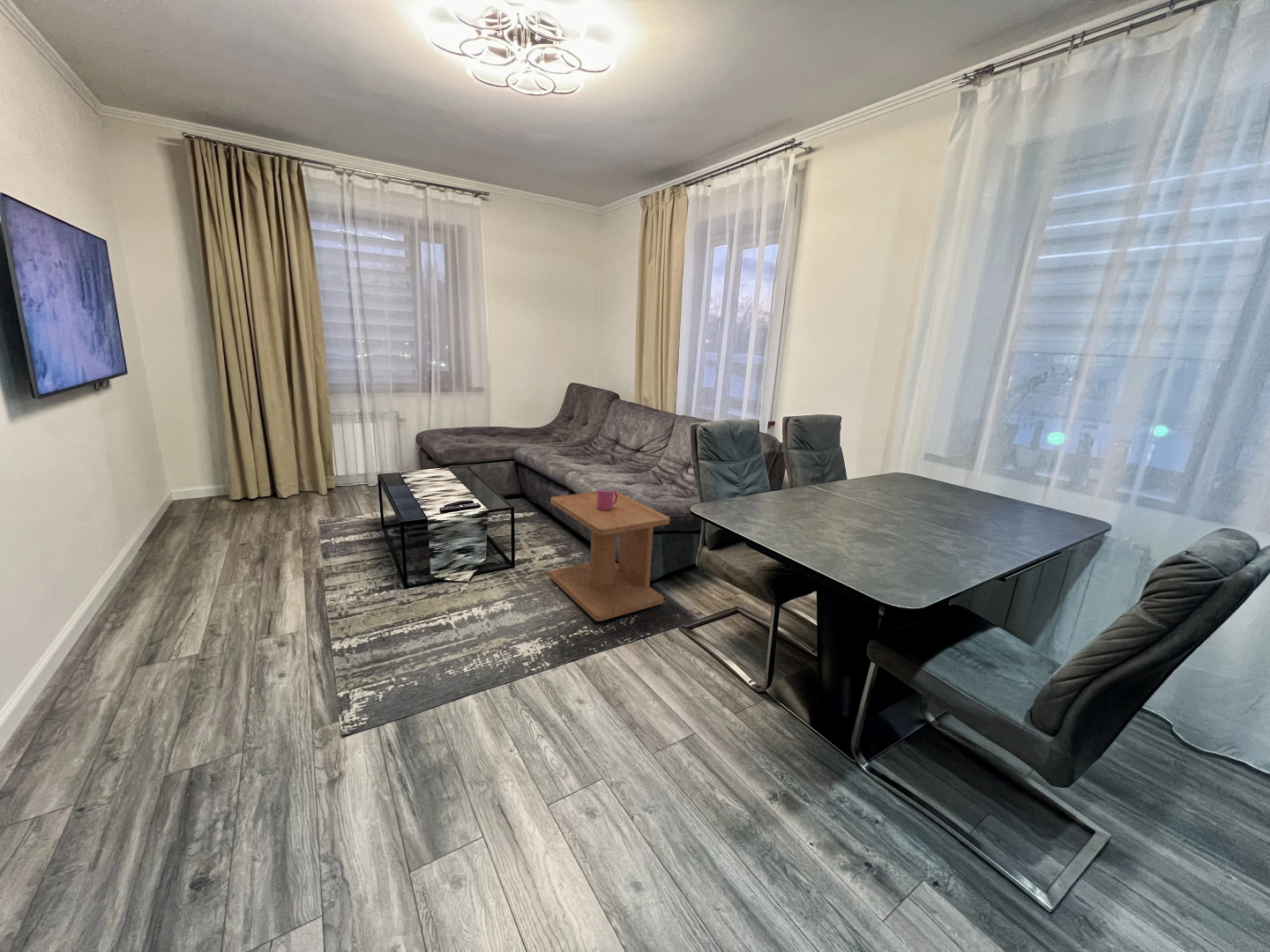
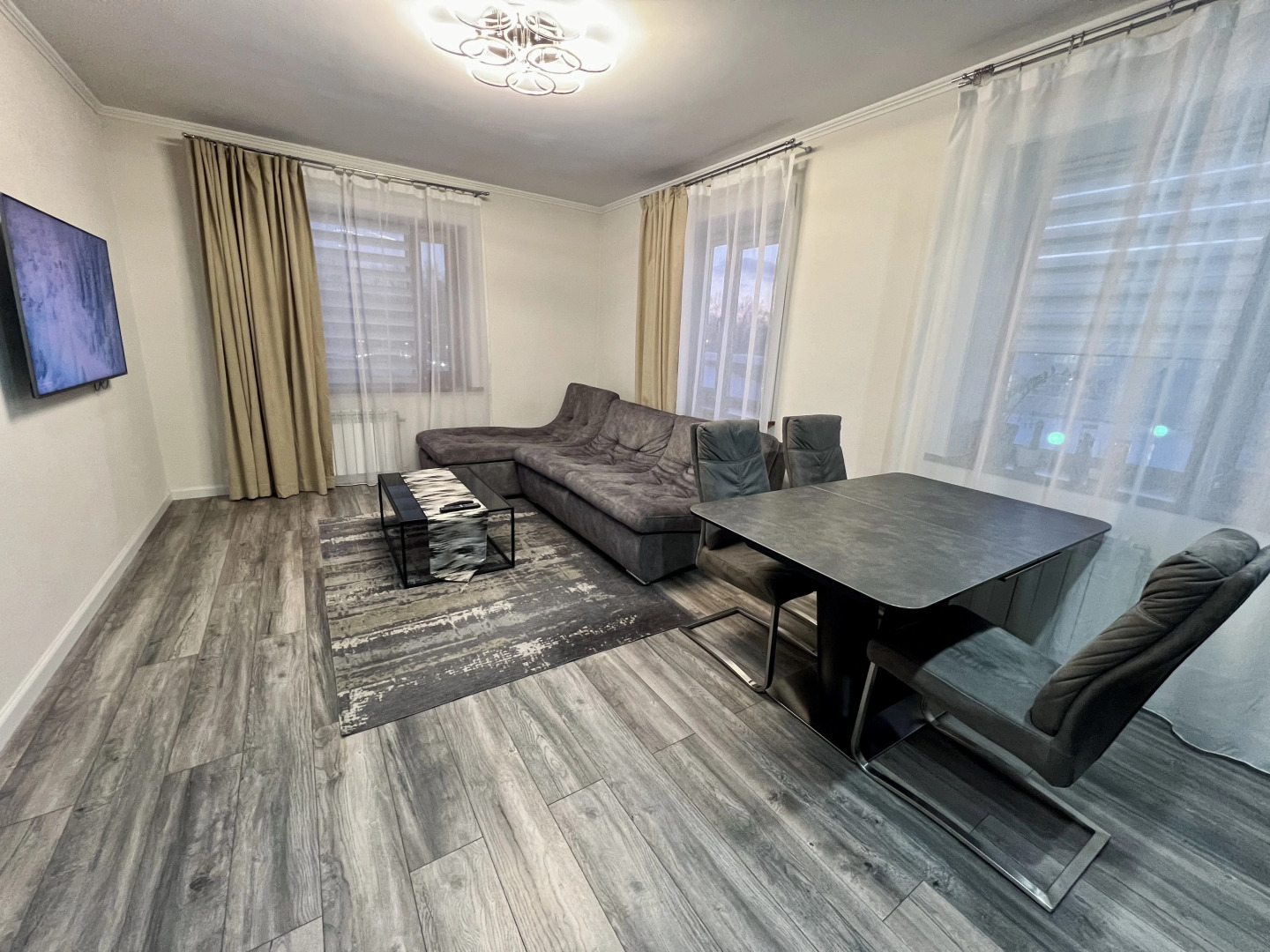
- side table [549,489,670,622]
- mug [597,487,617,510]
